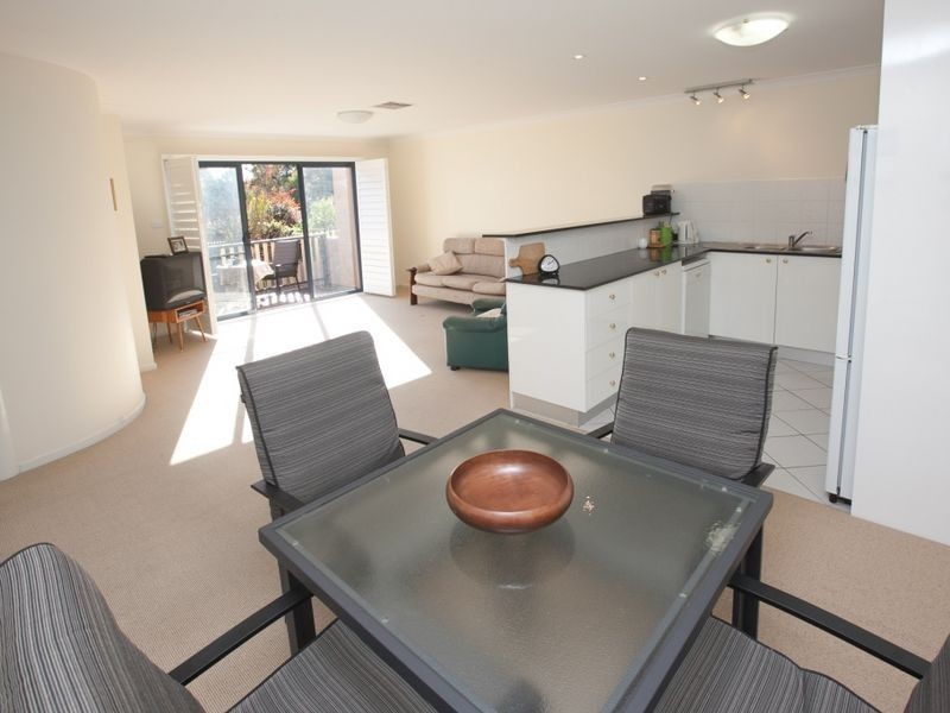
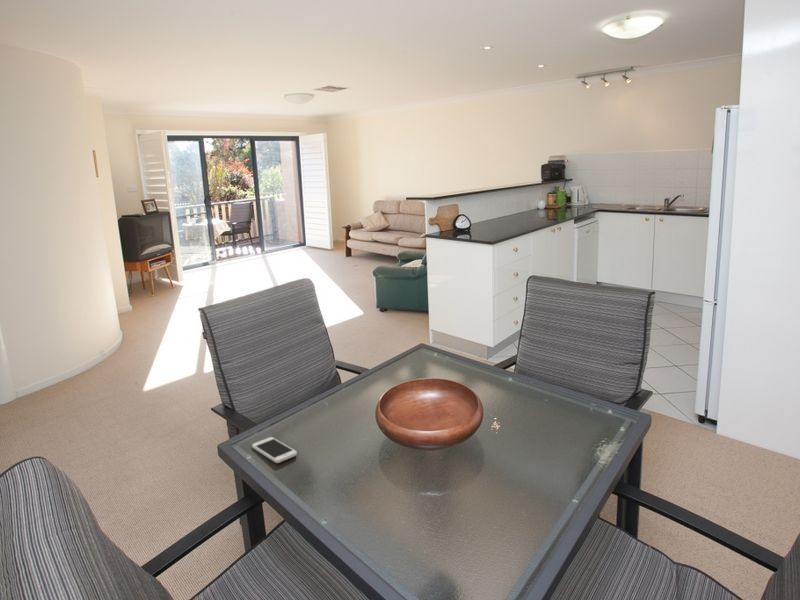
+ smartphone [251,436,298,464]
